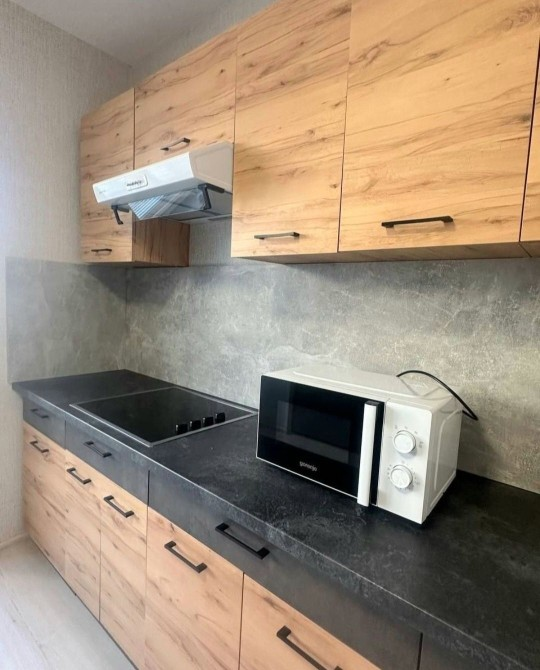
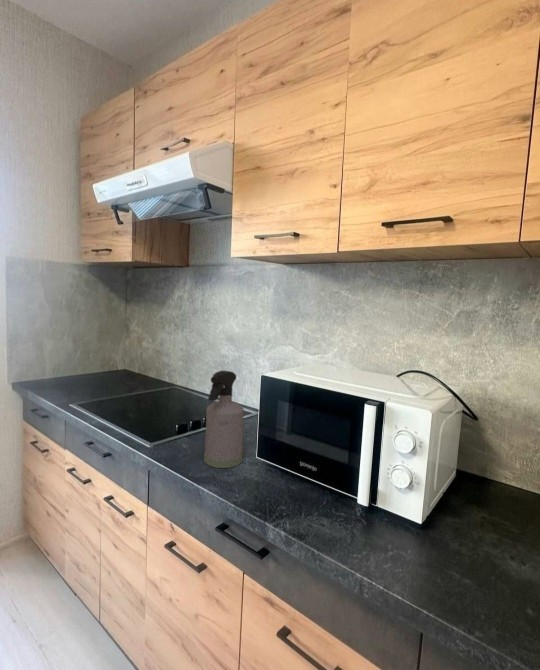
+ spray bottle [203,370,245,469]
